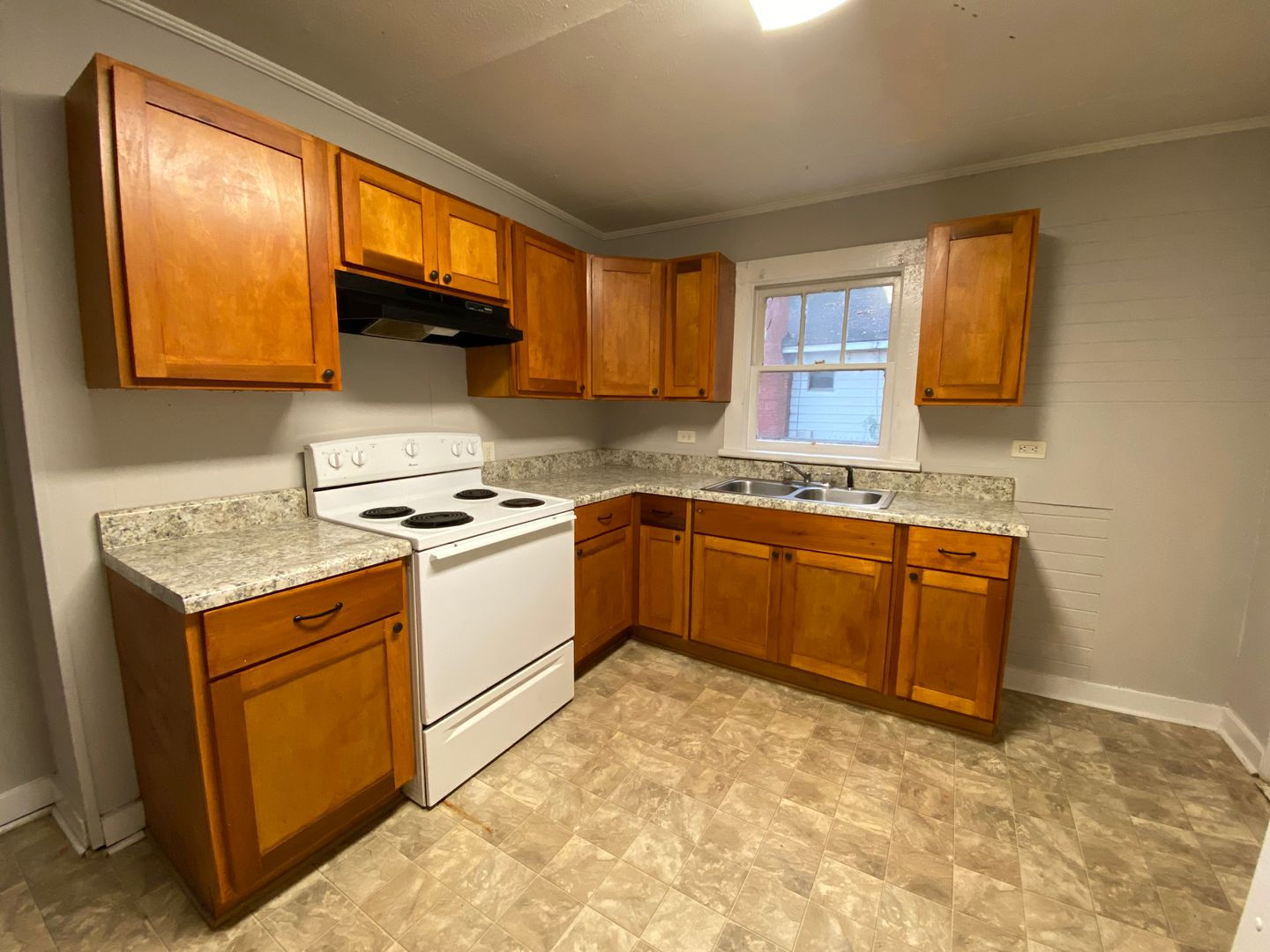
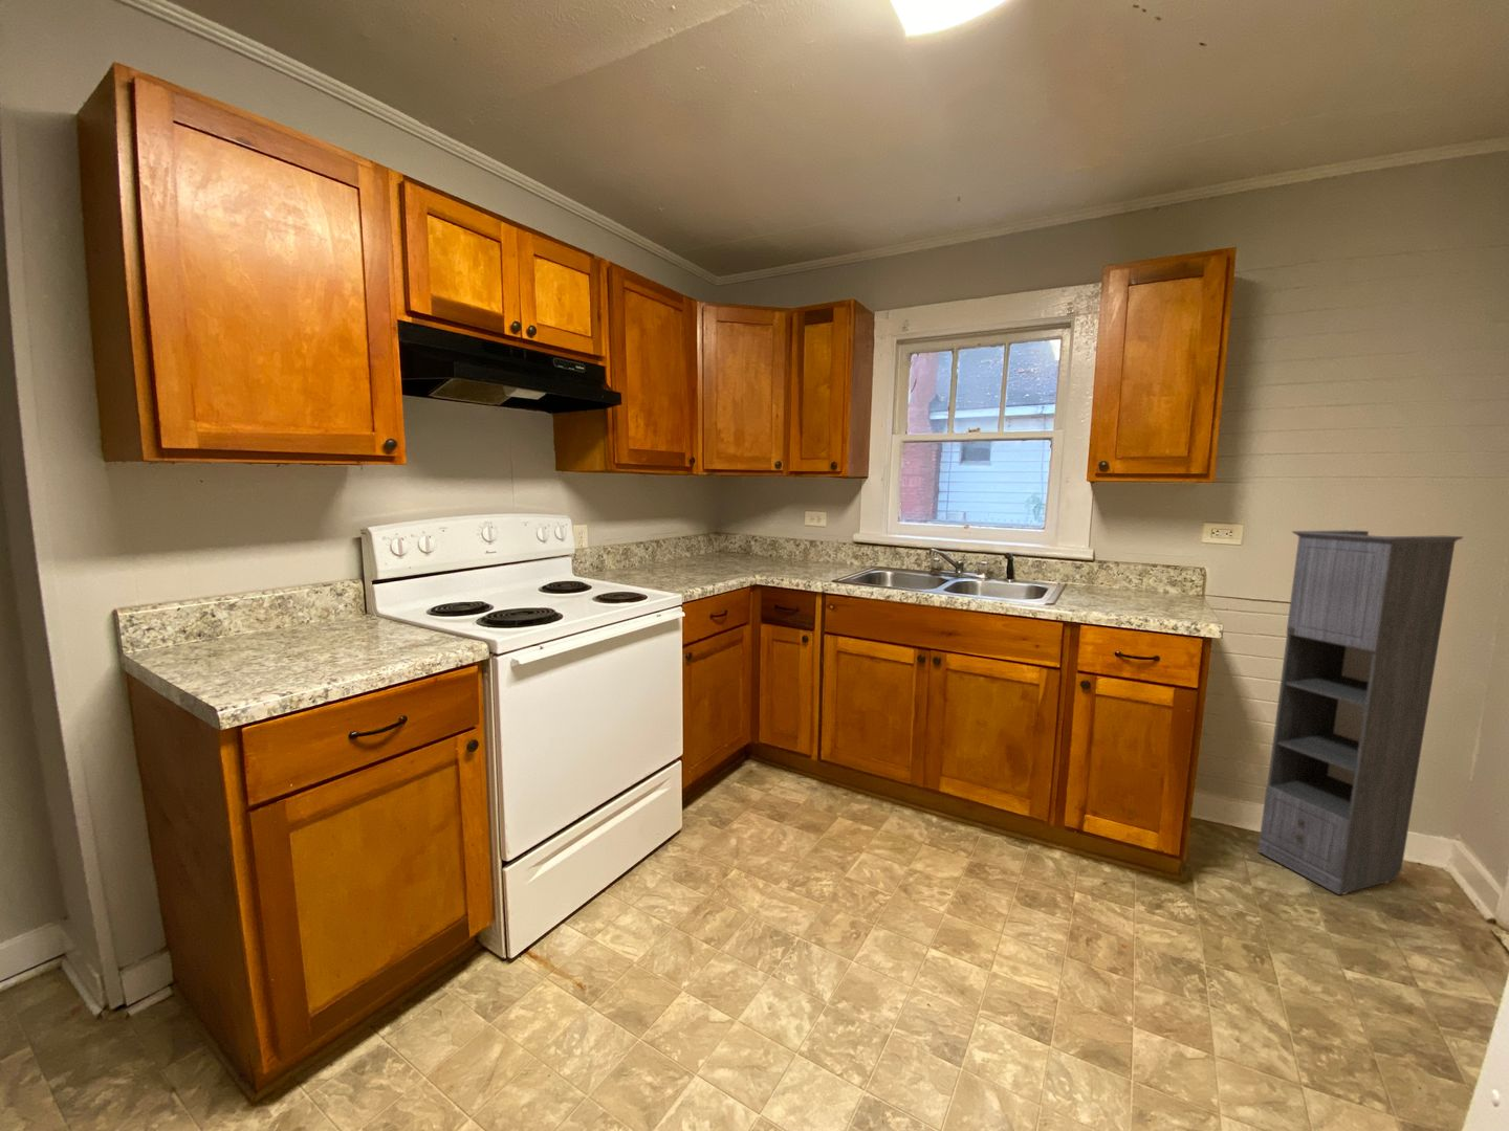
+ storage cabinet [1256,530,1464,896]
